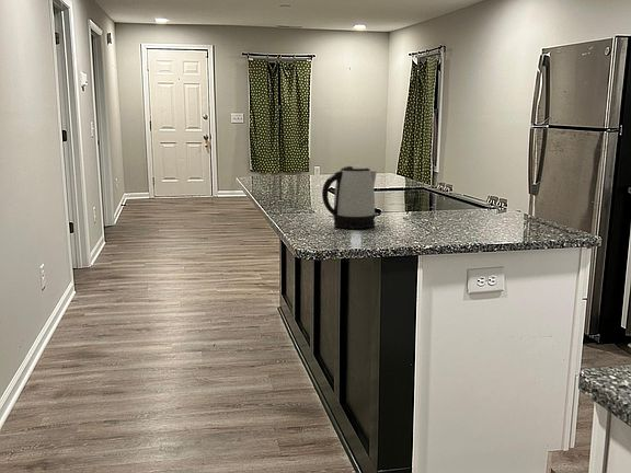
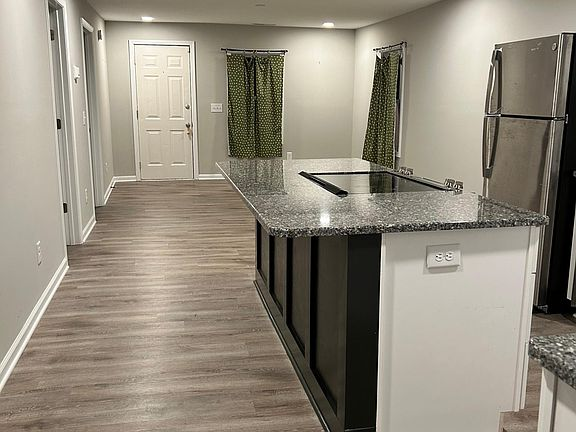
- kettle [321,164,377,230]
